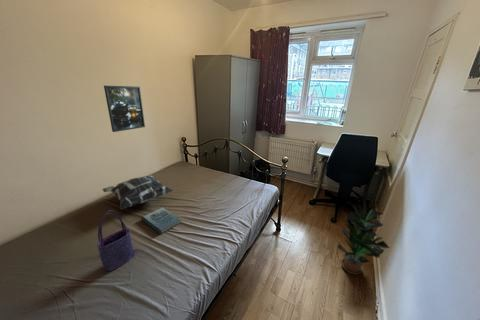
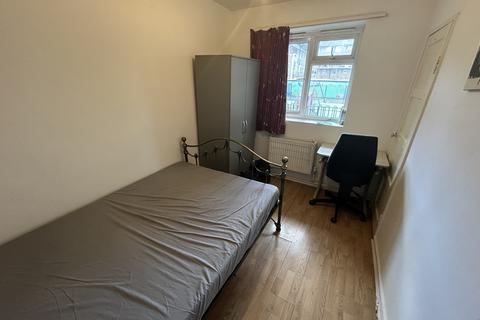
- decorative pillow [101,175,174,210]
- tote bag [96,209,135,272]
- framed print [103,85,146,133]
- book [141,207,182,235]
- potted plant [336,204,390,275]
